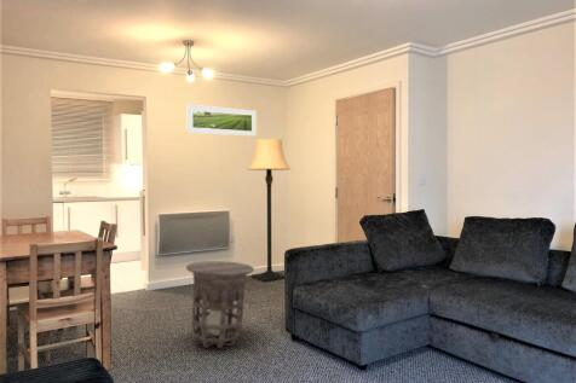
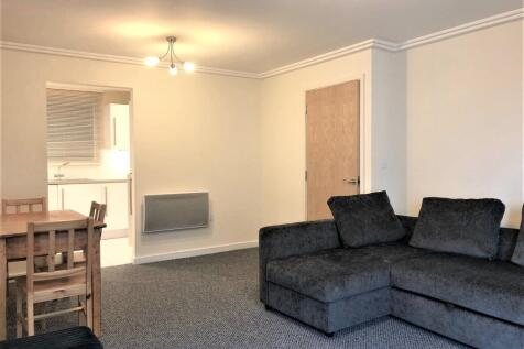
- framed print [186,104,258,138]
- side table [185,260,255,349]
- lamp [247,138,292,283]
